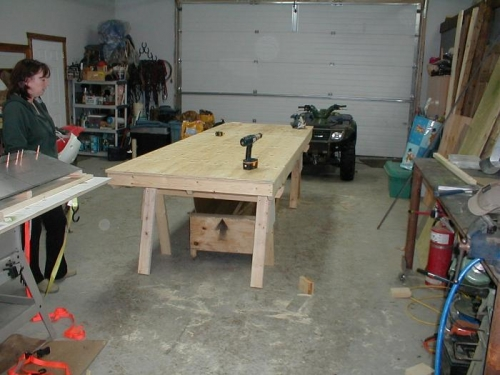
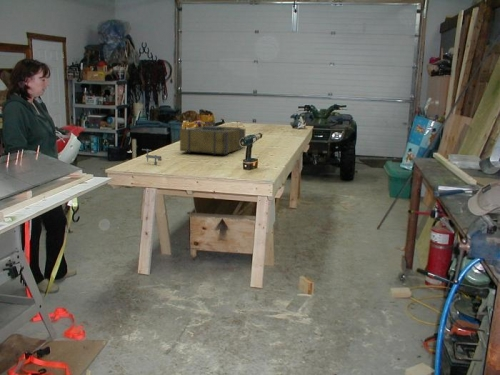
+ clamp [141,148,163,166]
+ toolbox [179,120,246,156]
